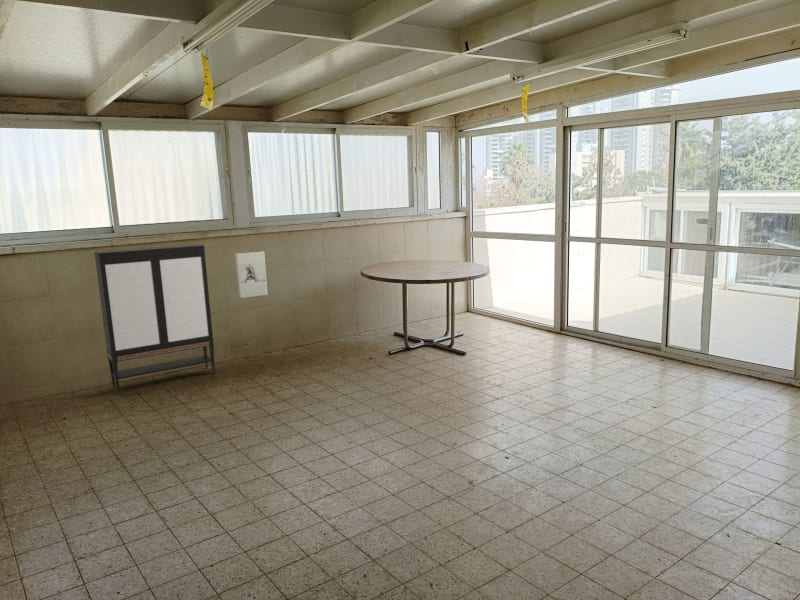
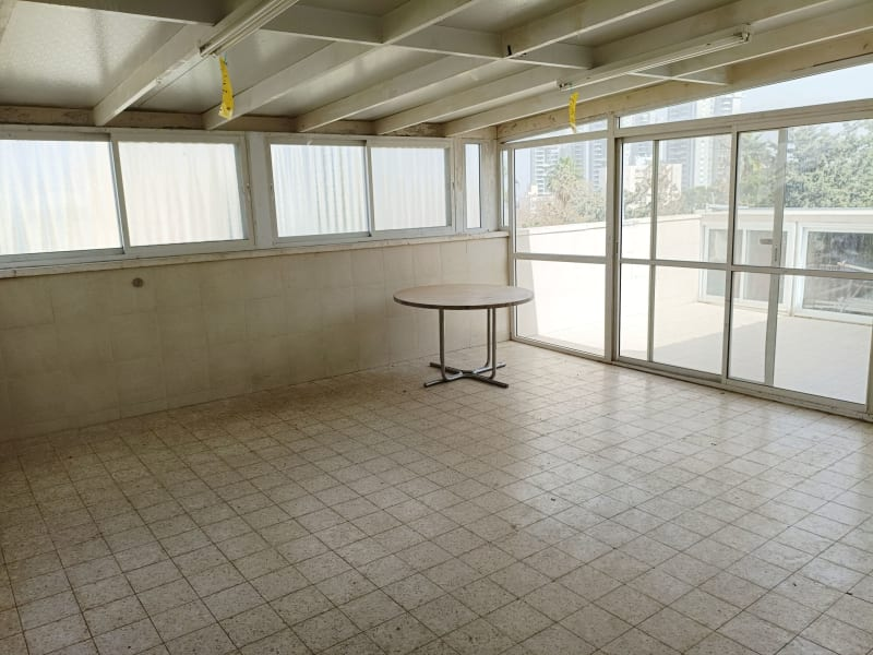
- wall sculpture [234,250,269,300]
- storage cabinet [93,243,216,394]
